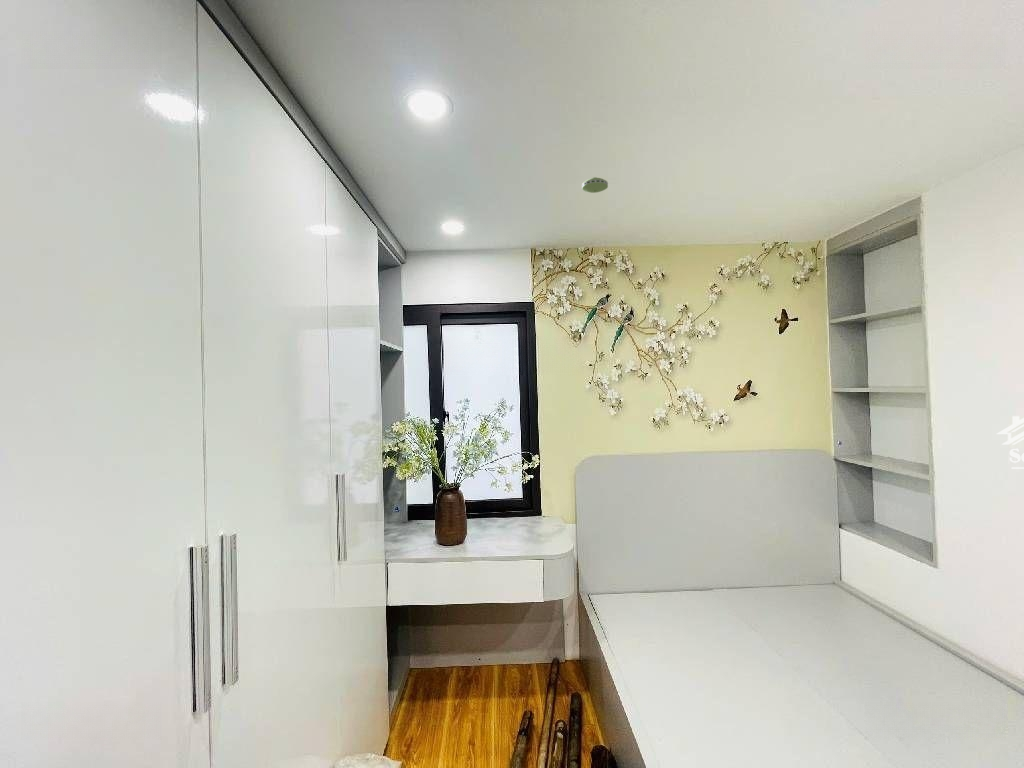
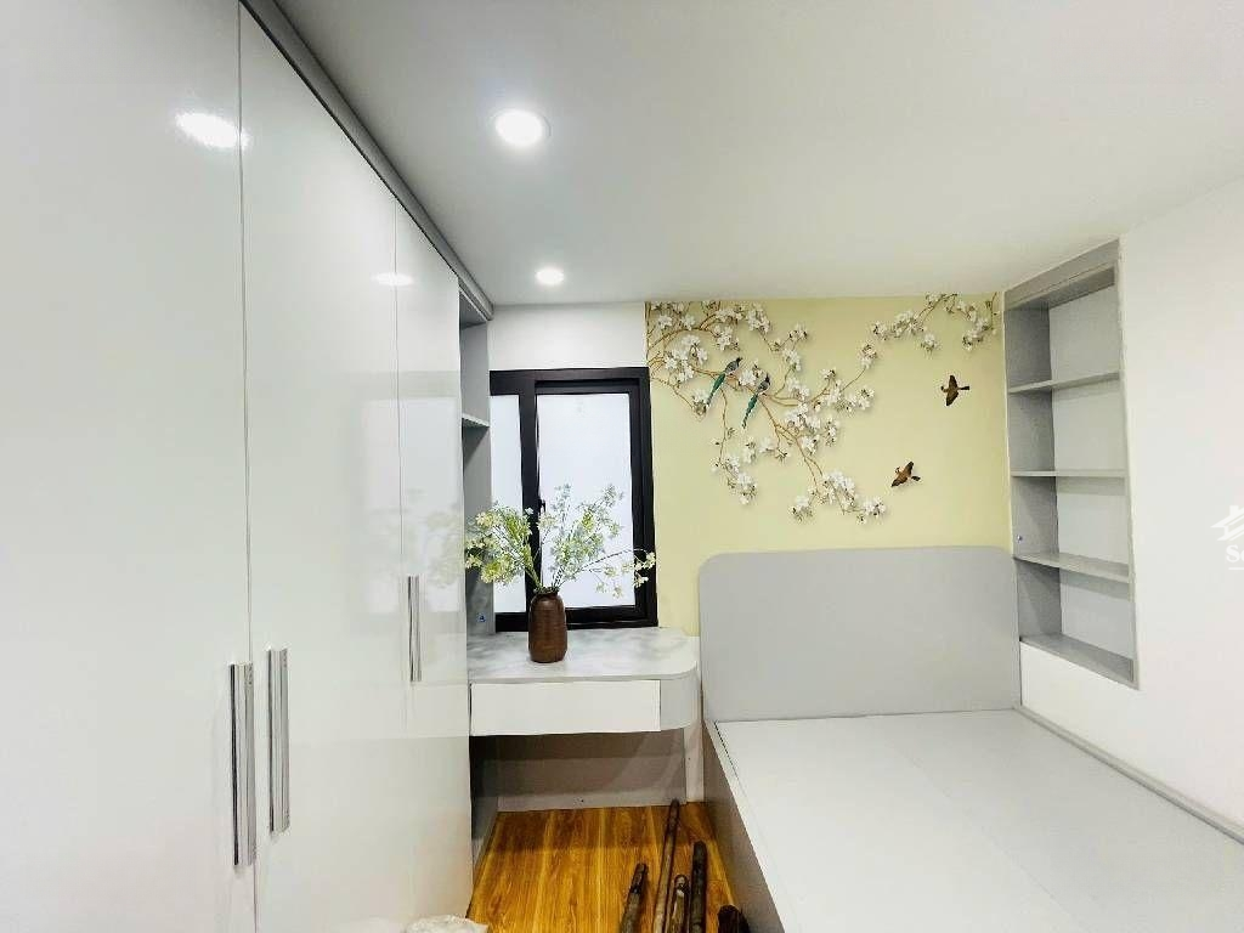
- smoke detector [581,176,609,194]
